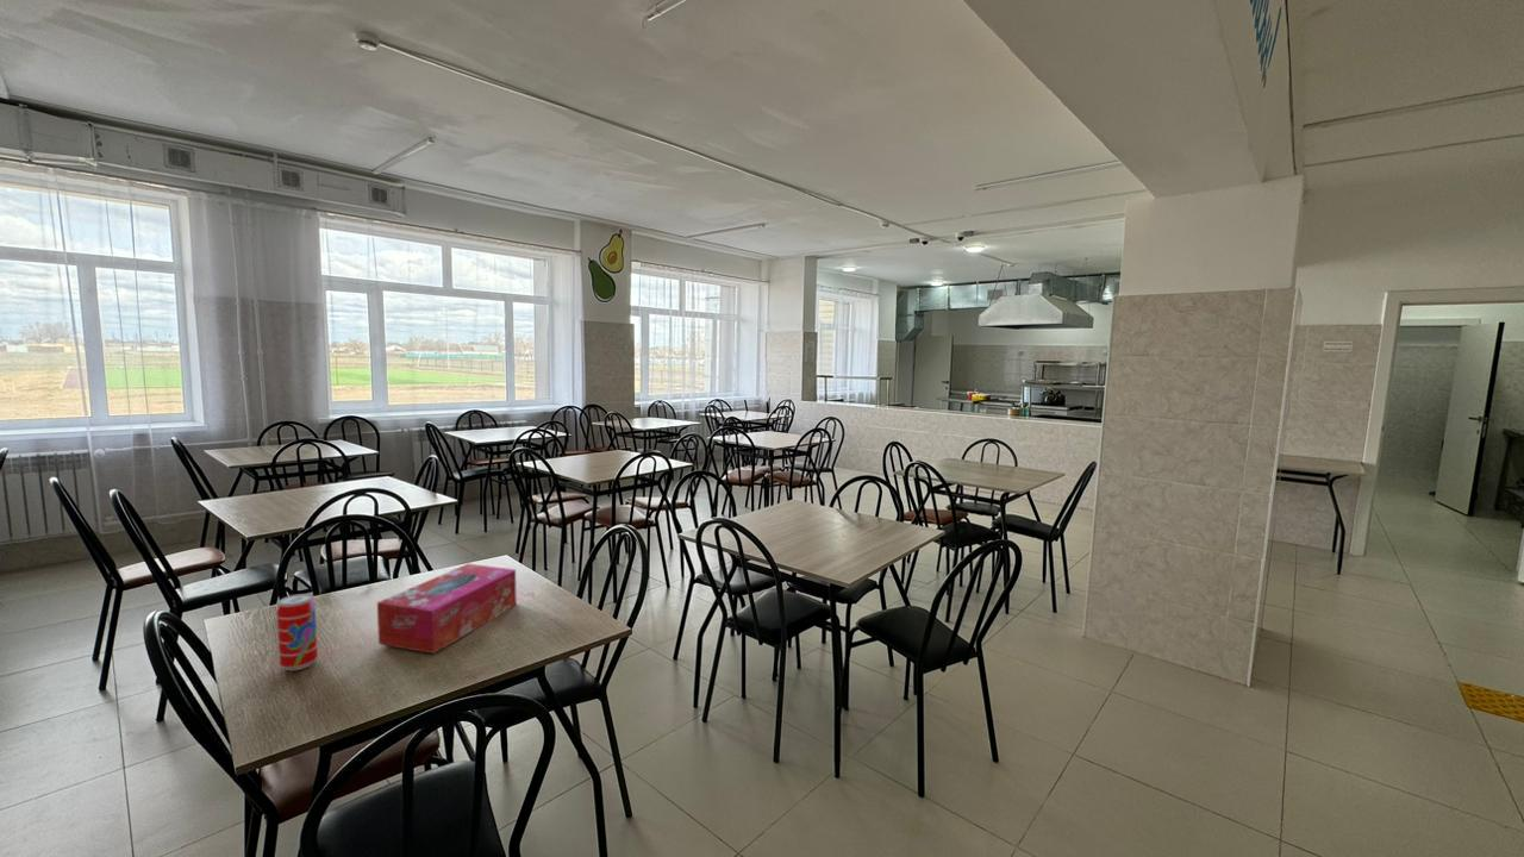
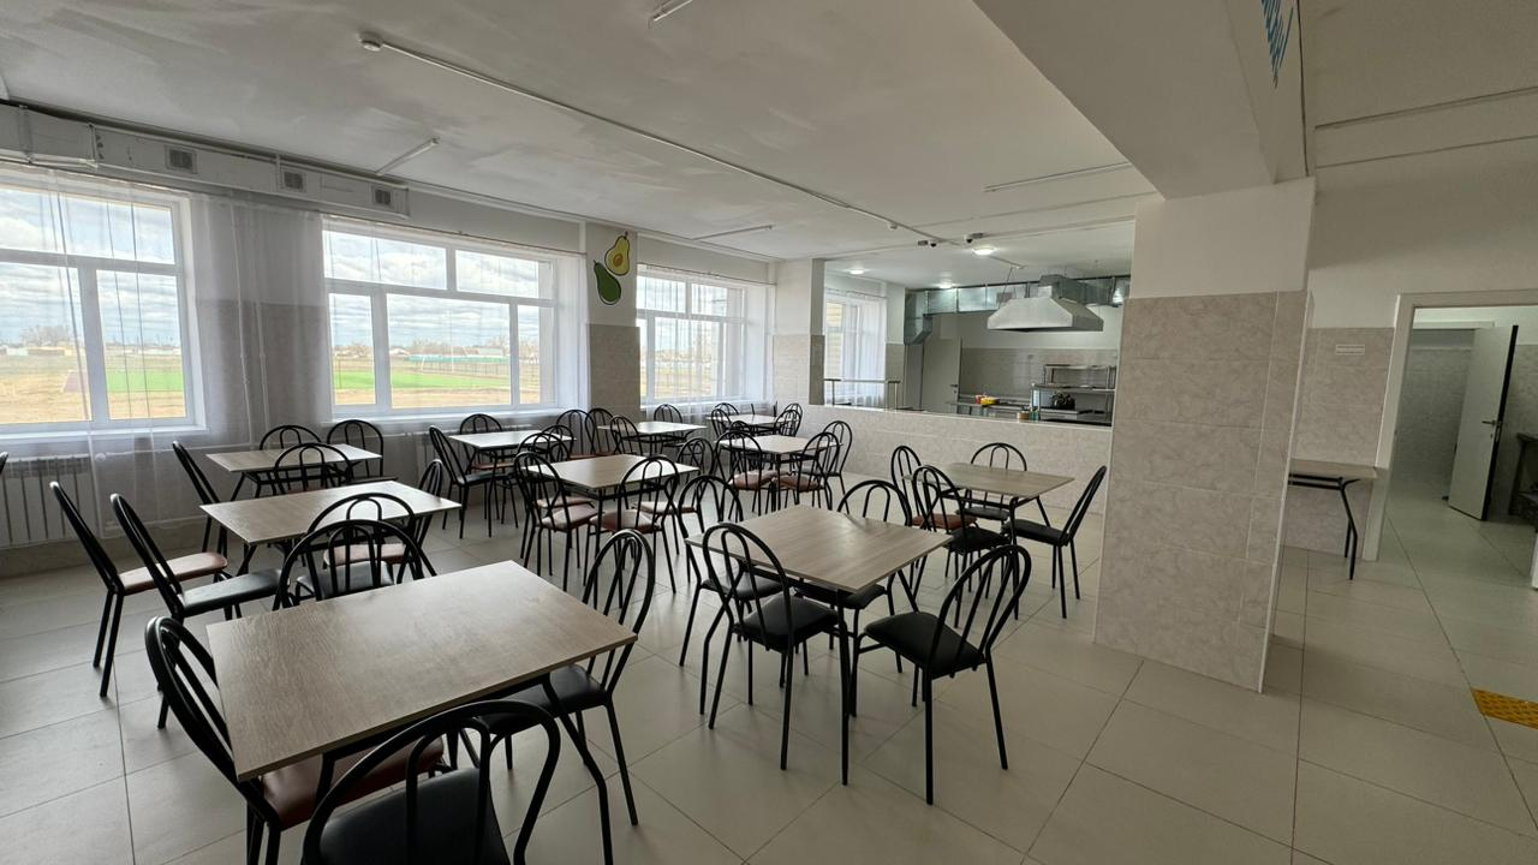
- beverage can [276,593,319,671]
- tissue box [376,563,518,655]
